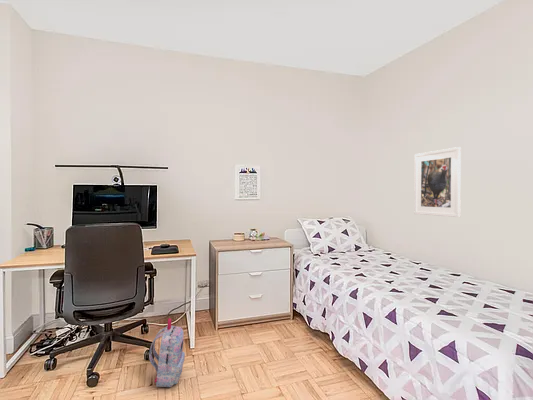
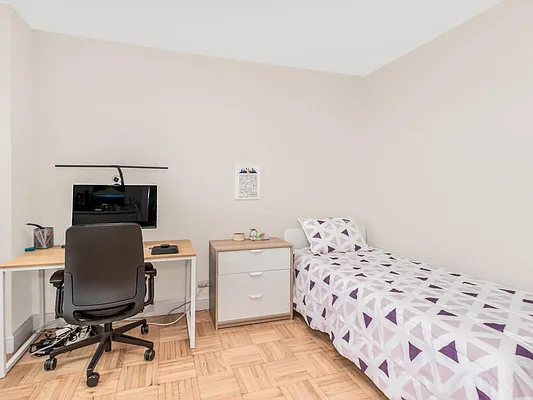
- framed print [413,146,462,218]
- backpack [148,317,186,388]
